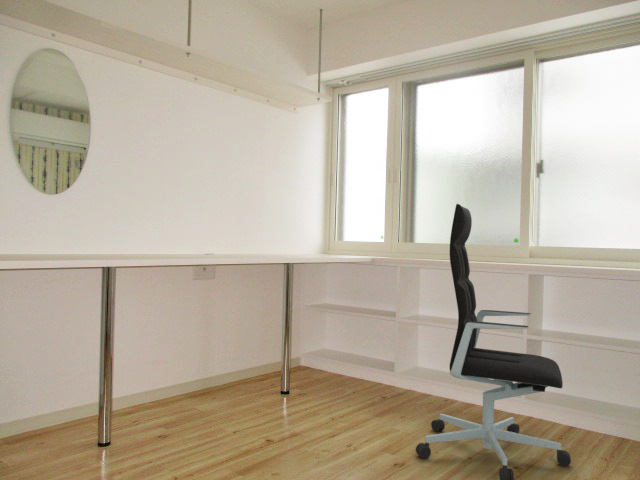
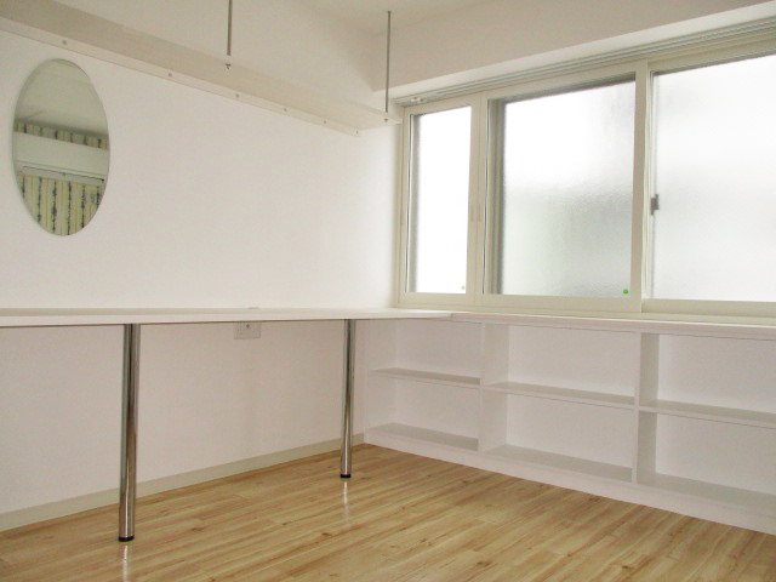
- office chair [415,203,572,480]
